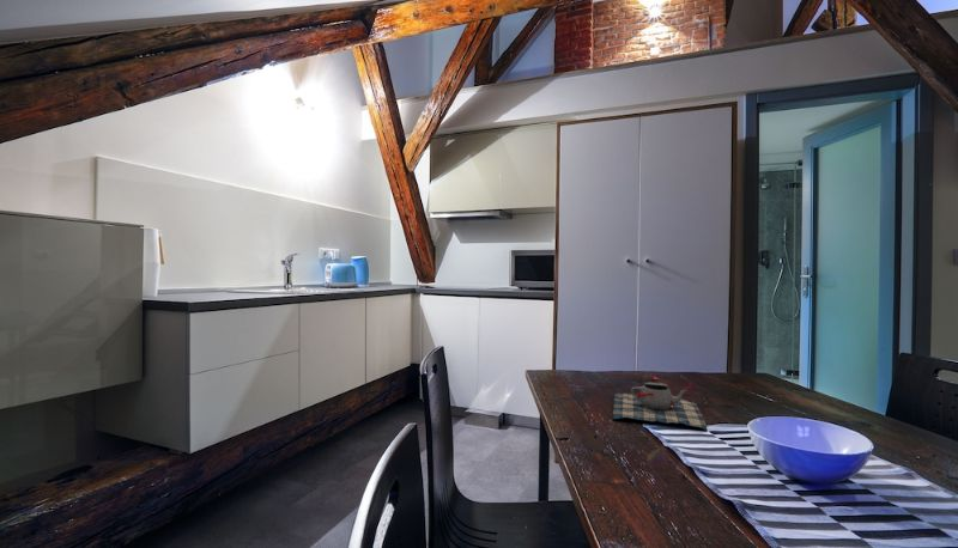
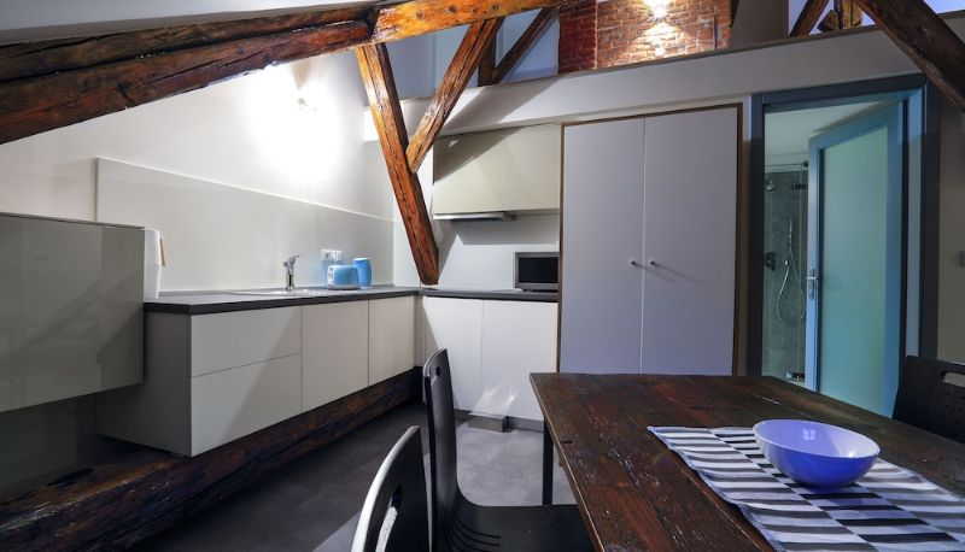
- teapot [612,376,709,432]
